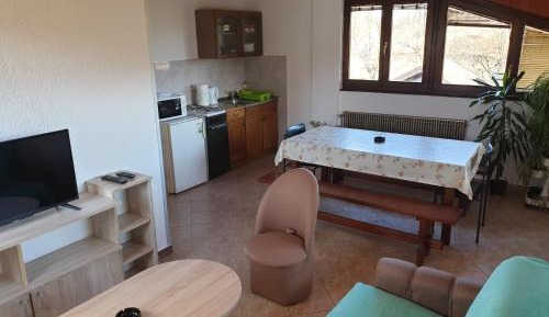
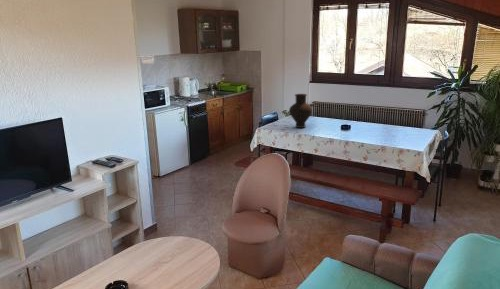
+ vase [288,93,313,129]
